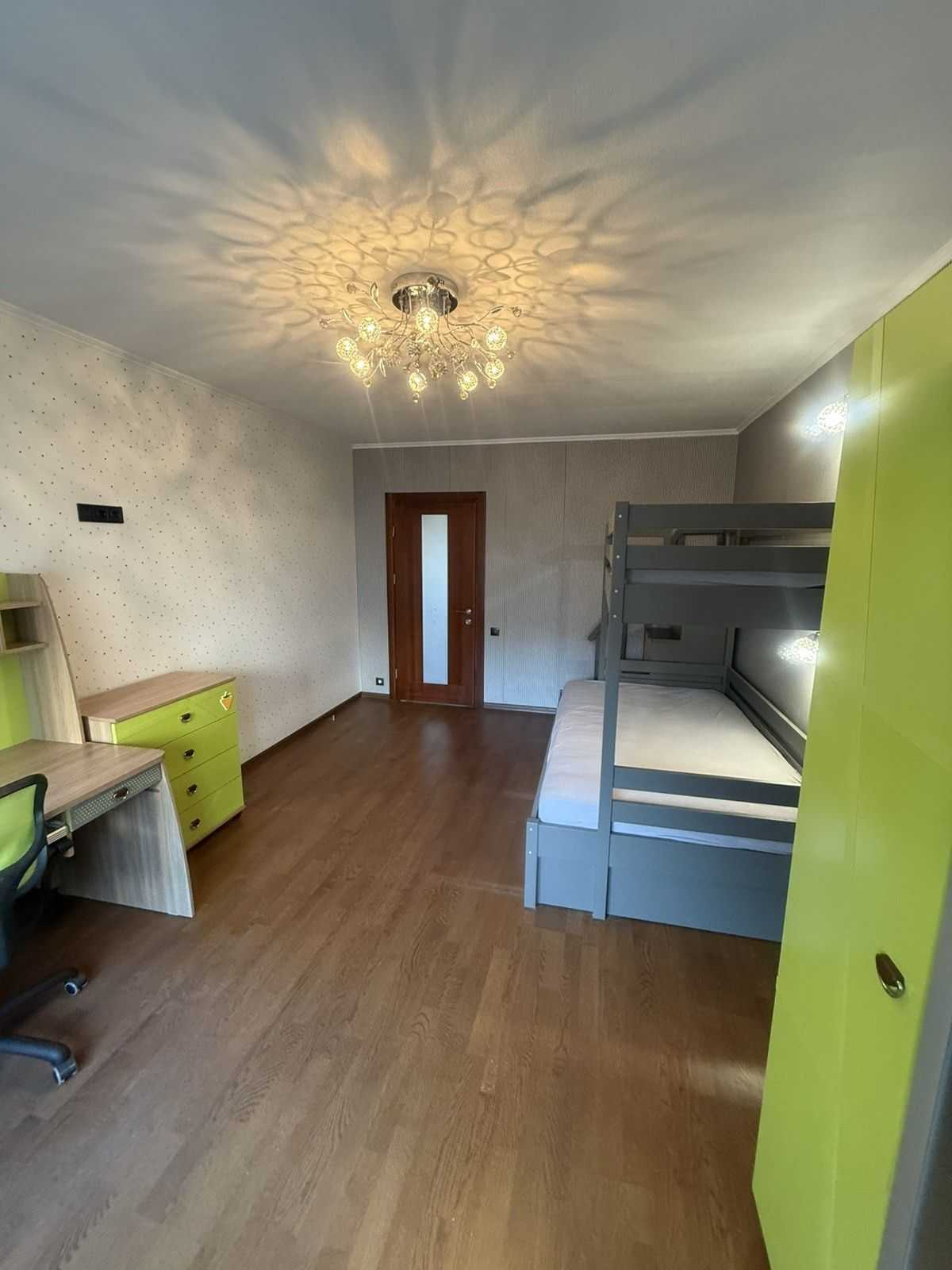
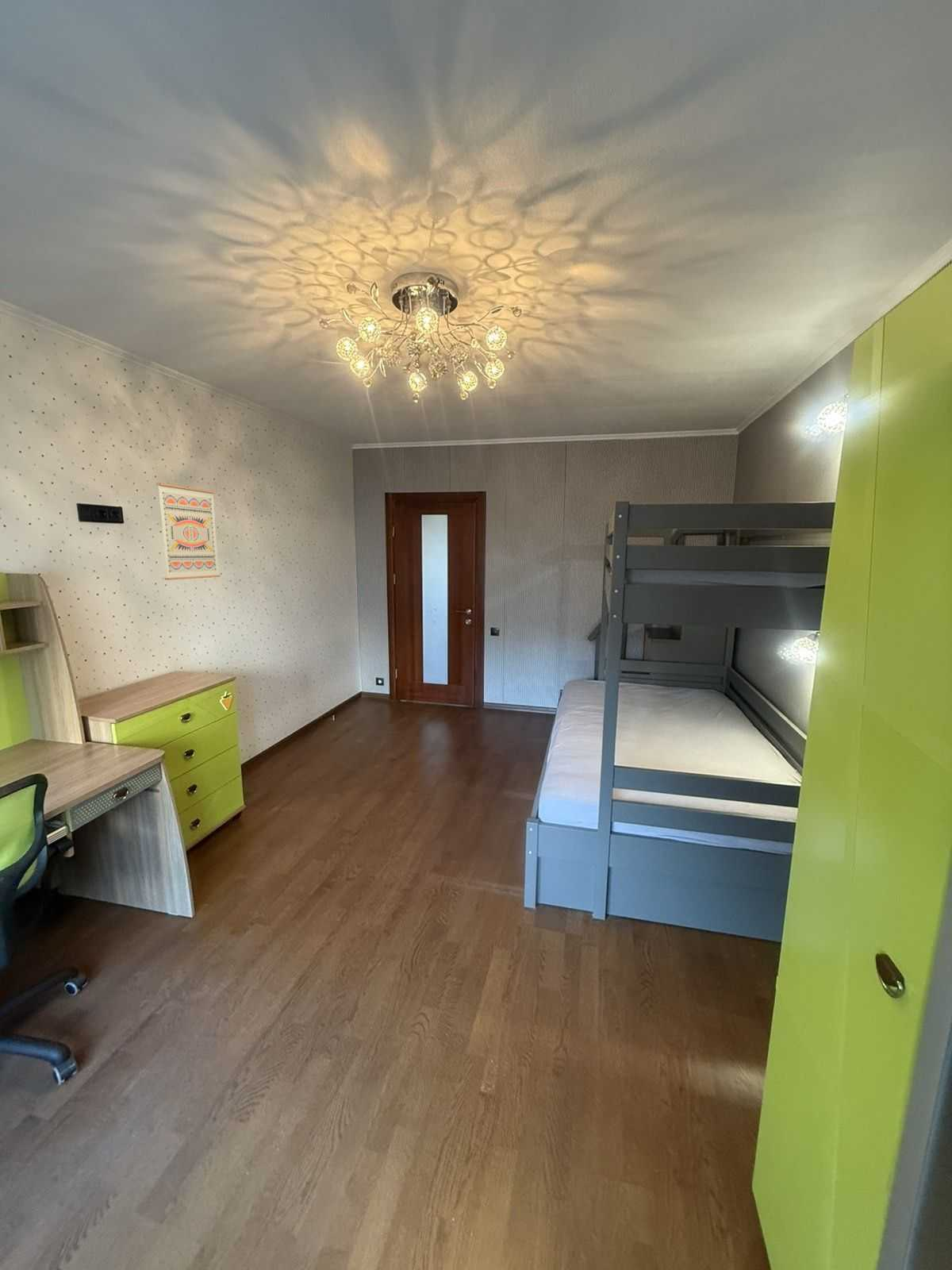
+ wall art [155,482,221,581]
